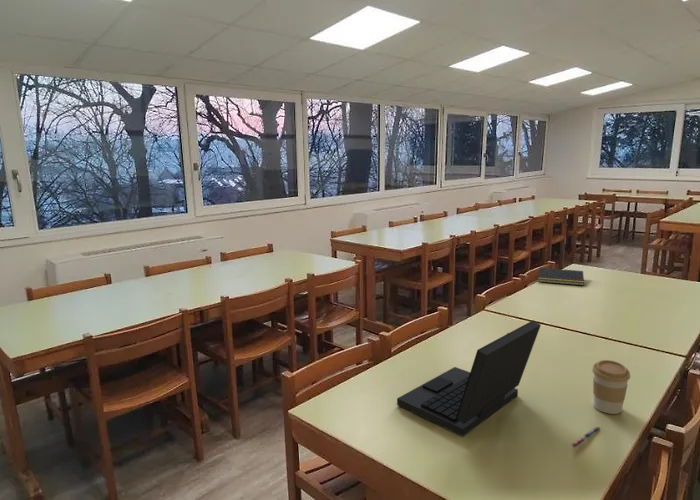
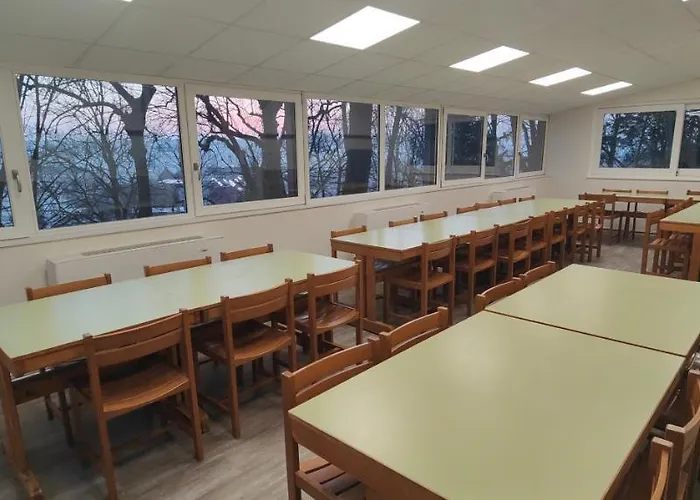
- notepad [537,267,585,286]
- laptop [396,320,542,437]
- coffee cup [591,359,631,415]
- pen [571,426,601,448]
